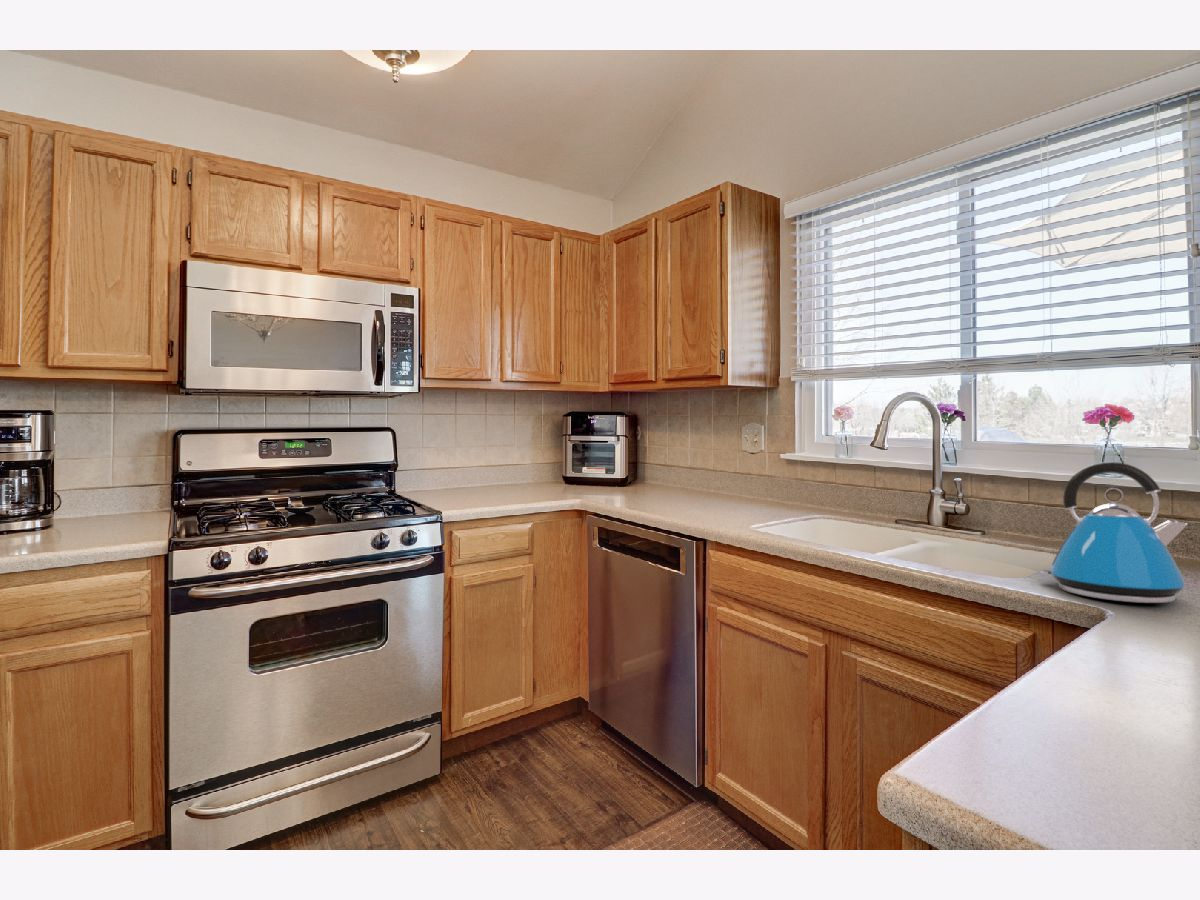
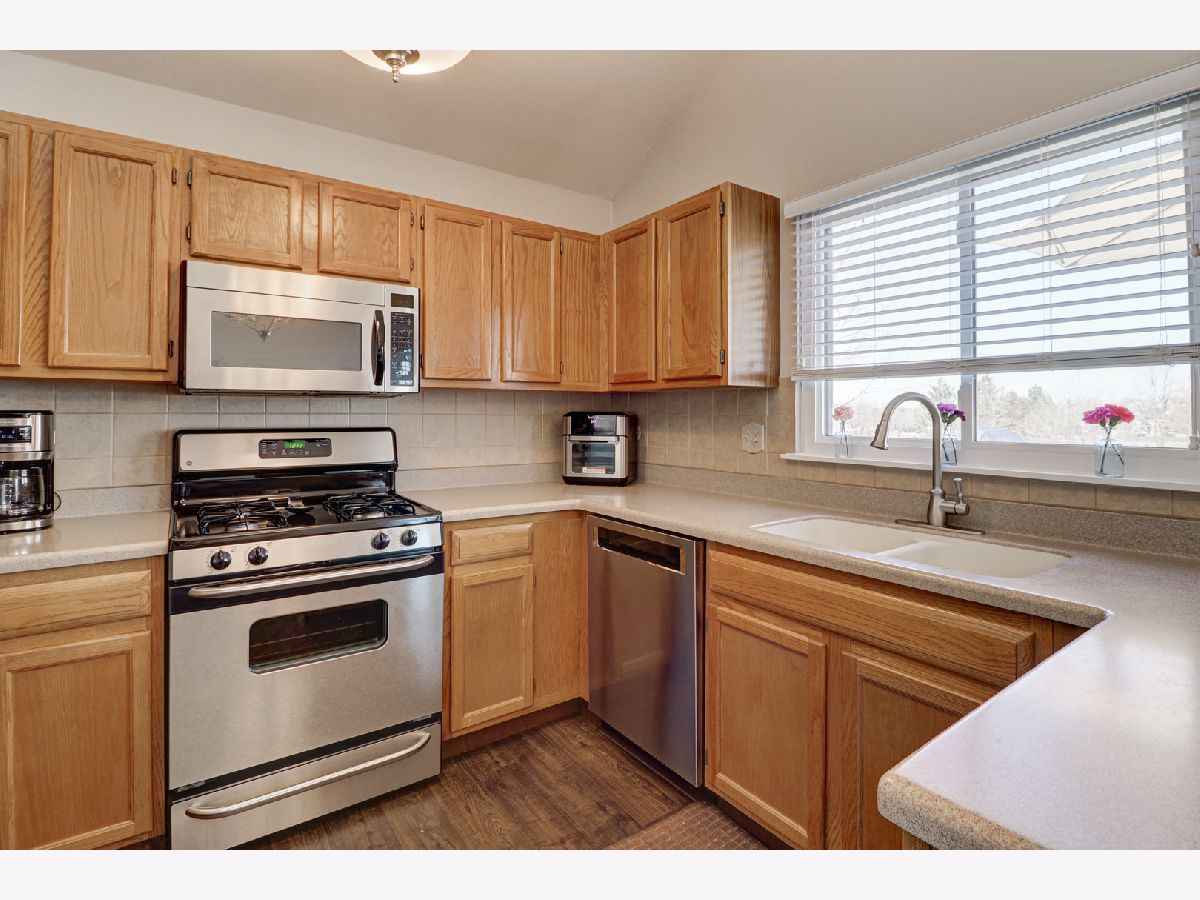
- kettle [1039,461,1189,604]
